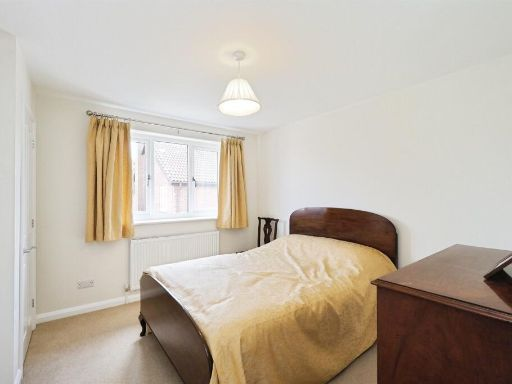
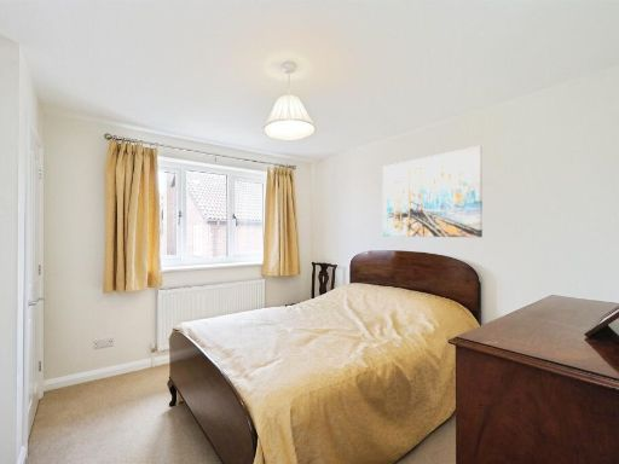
+ wall art [382,145,484,238]
